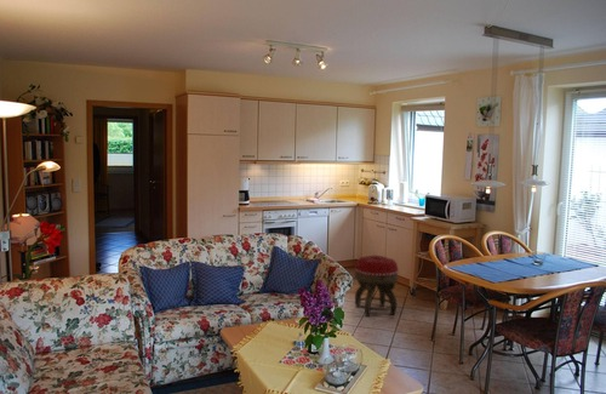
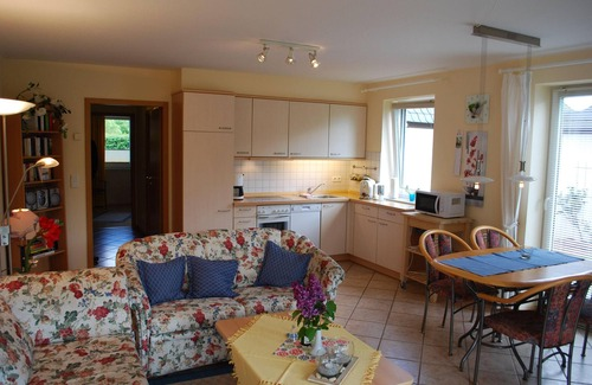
- footstool [354,255,400,318]
